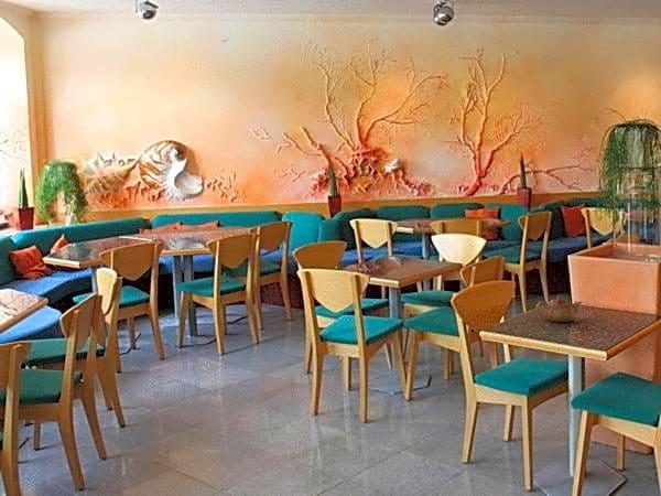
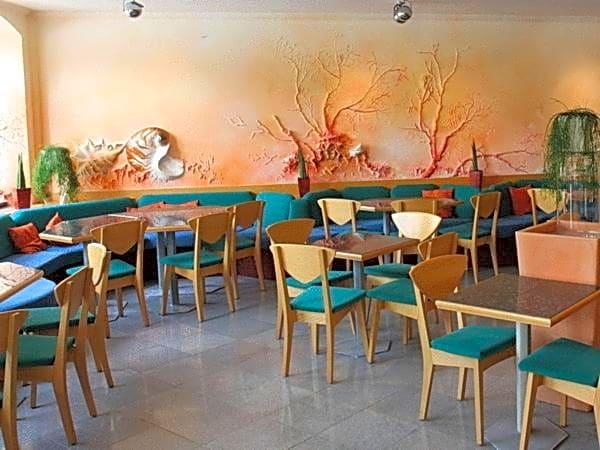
- teapot [535,293,583,323]
